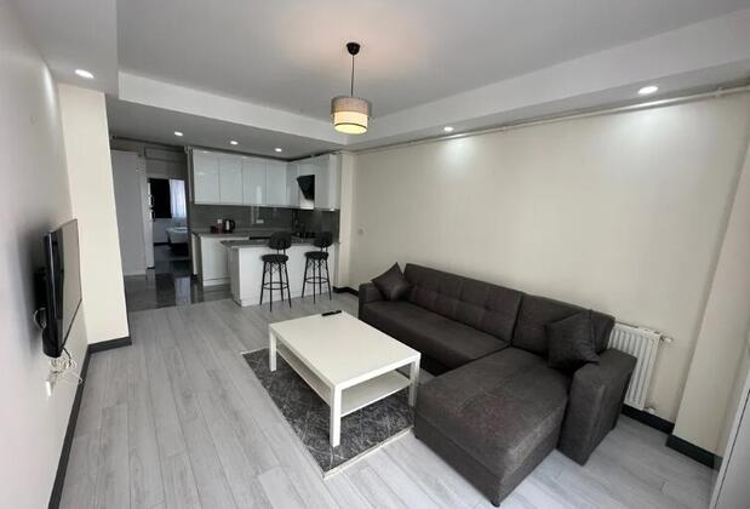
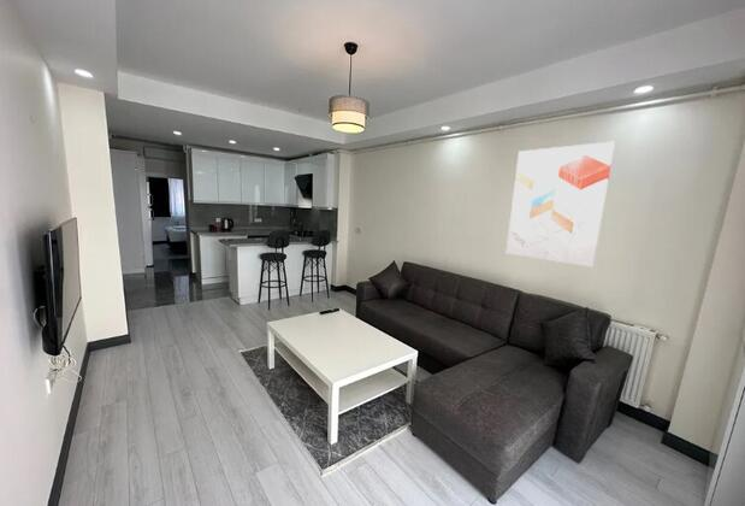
+ wall art [504,141,616,269]
